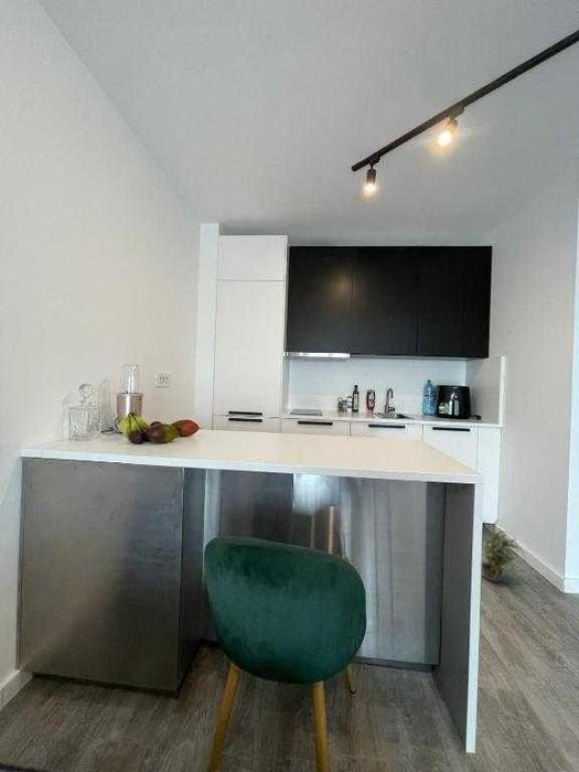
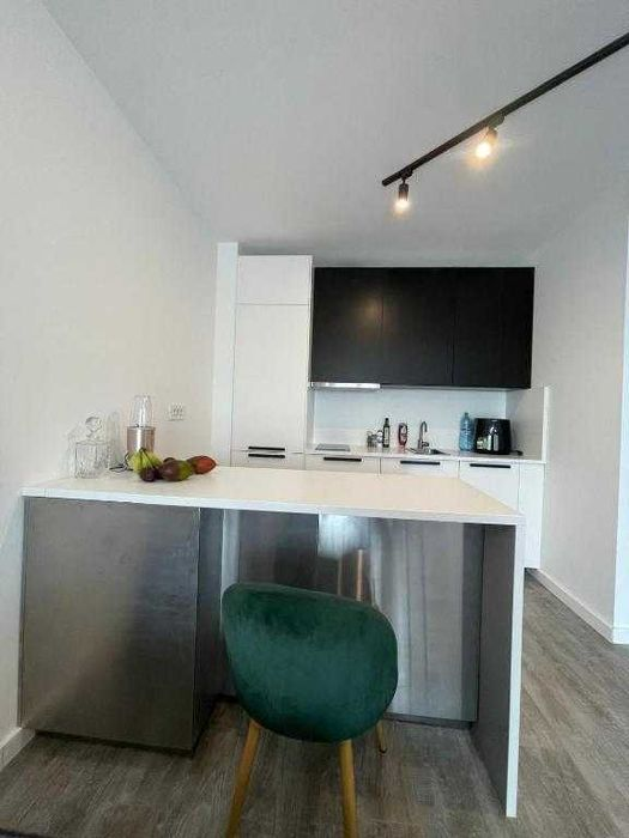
- potted plant [481,518,526,585]
